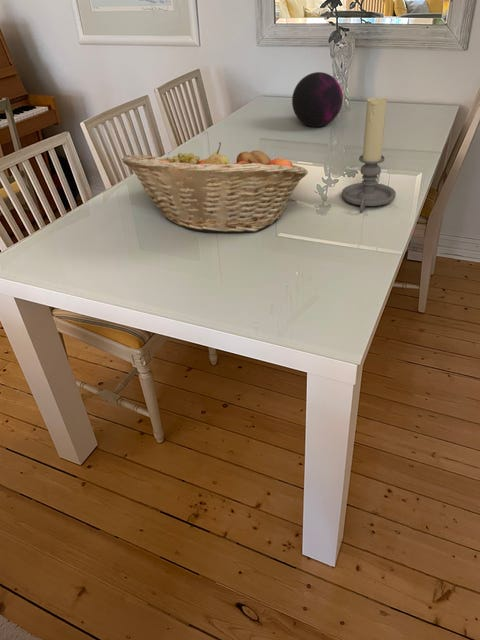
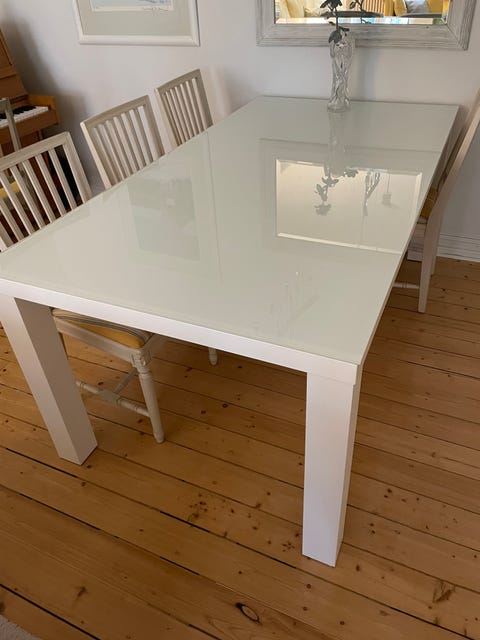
- candle holder [341,96,397,214]
- fruit basket [121,141,309,234]
- decorative orb [291,71,344,128]
